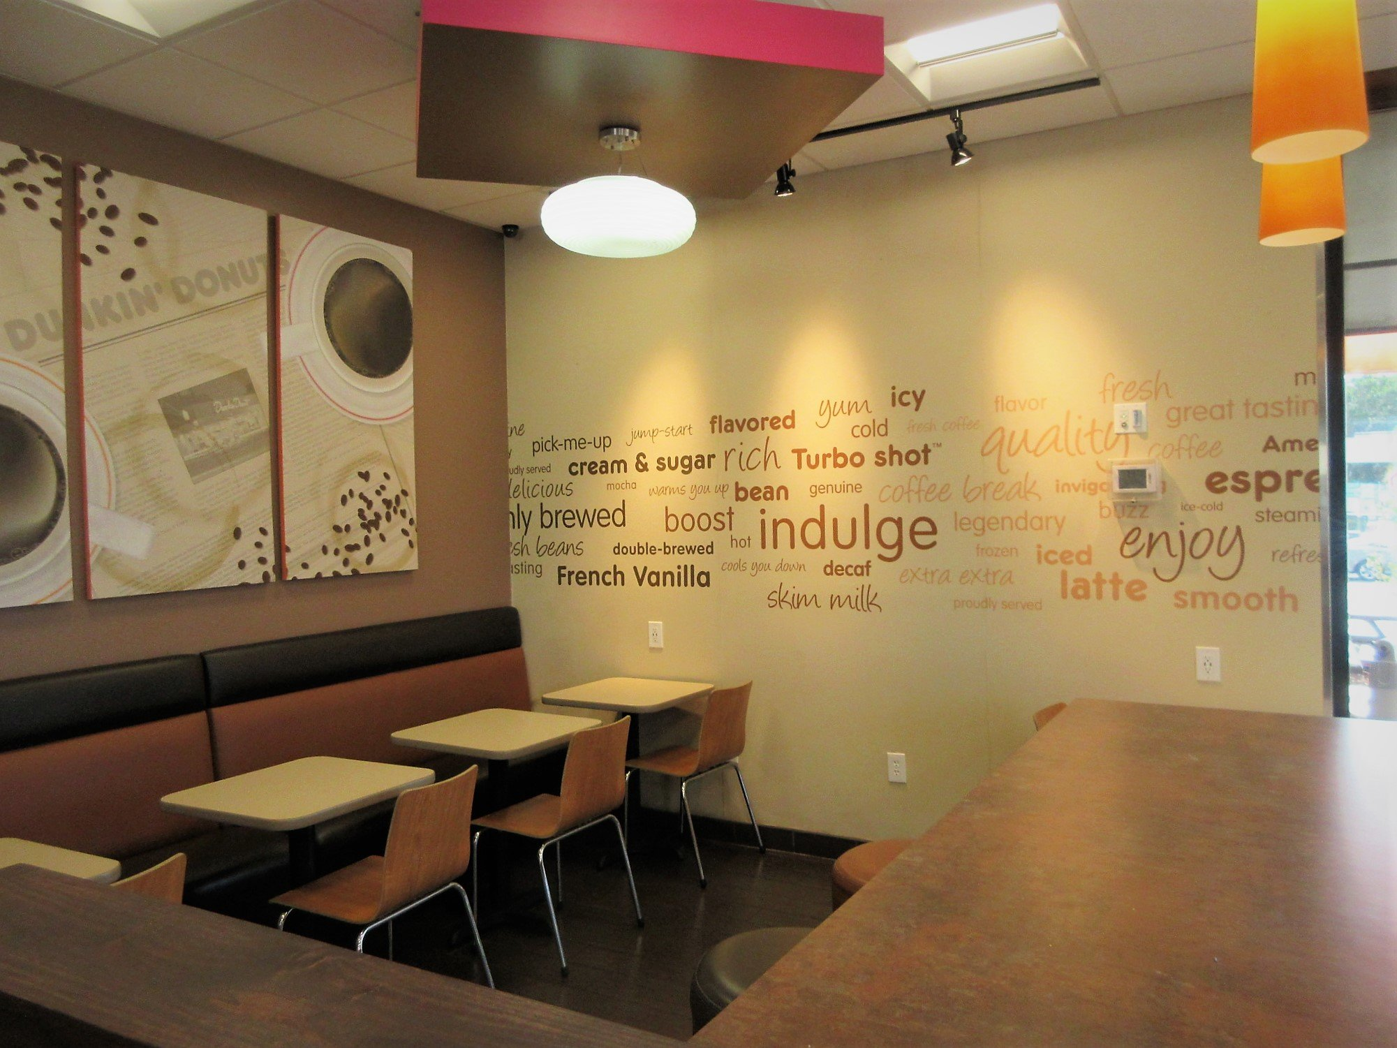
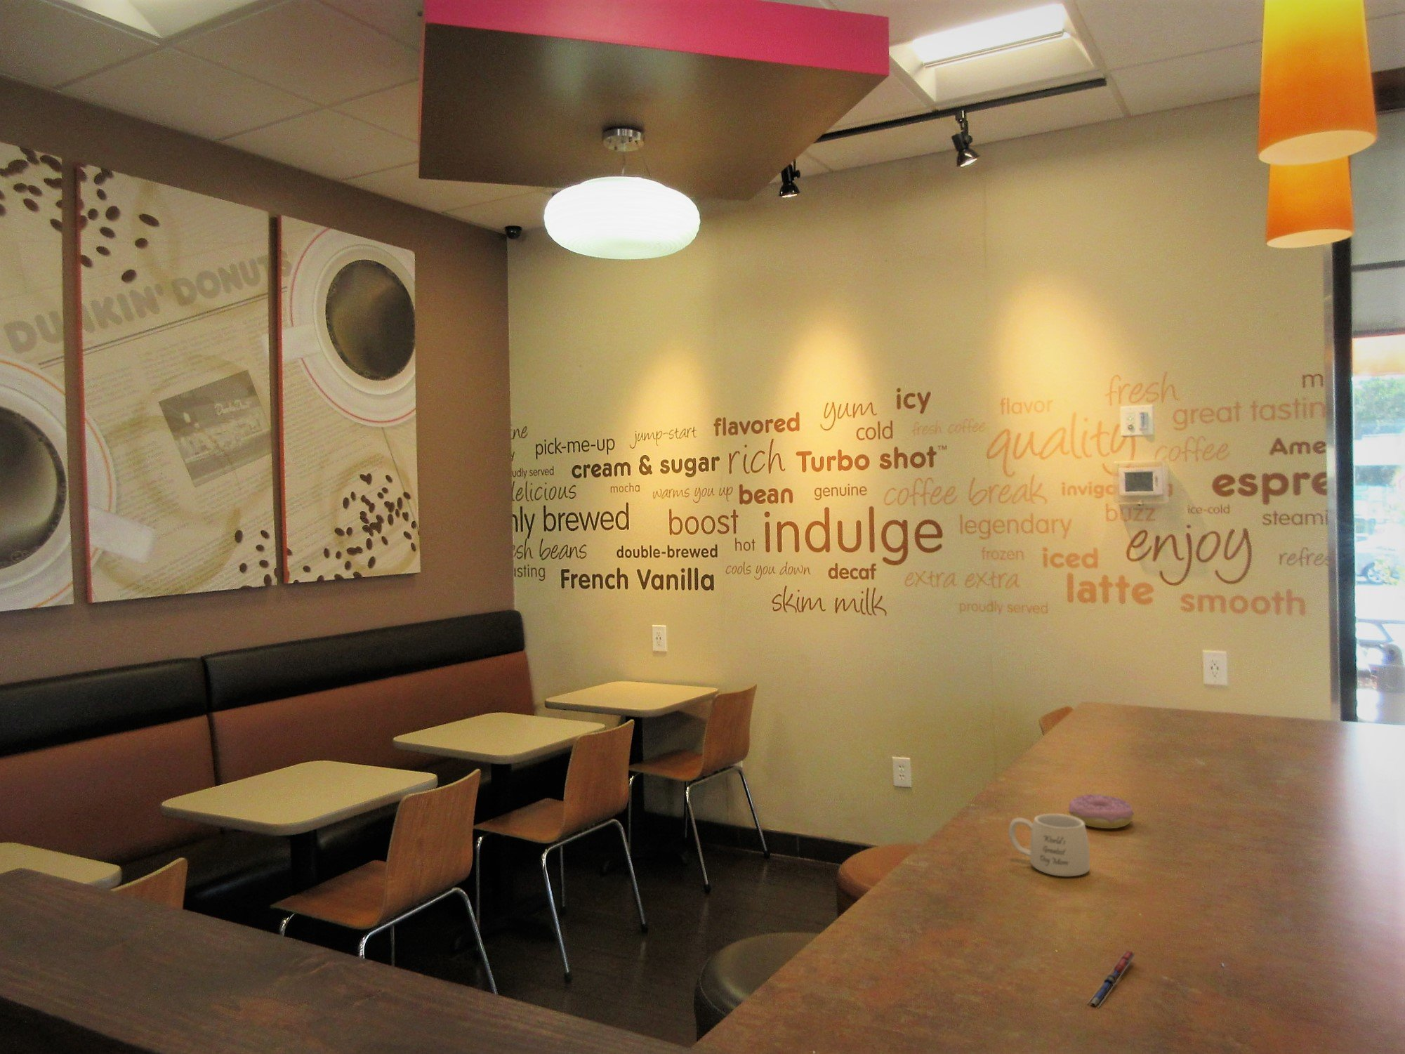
+ mug [1008,813,1091,877]
+ pen [1087,950,1137,1008]
+ donut [1068,794,1135,829]
